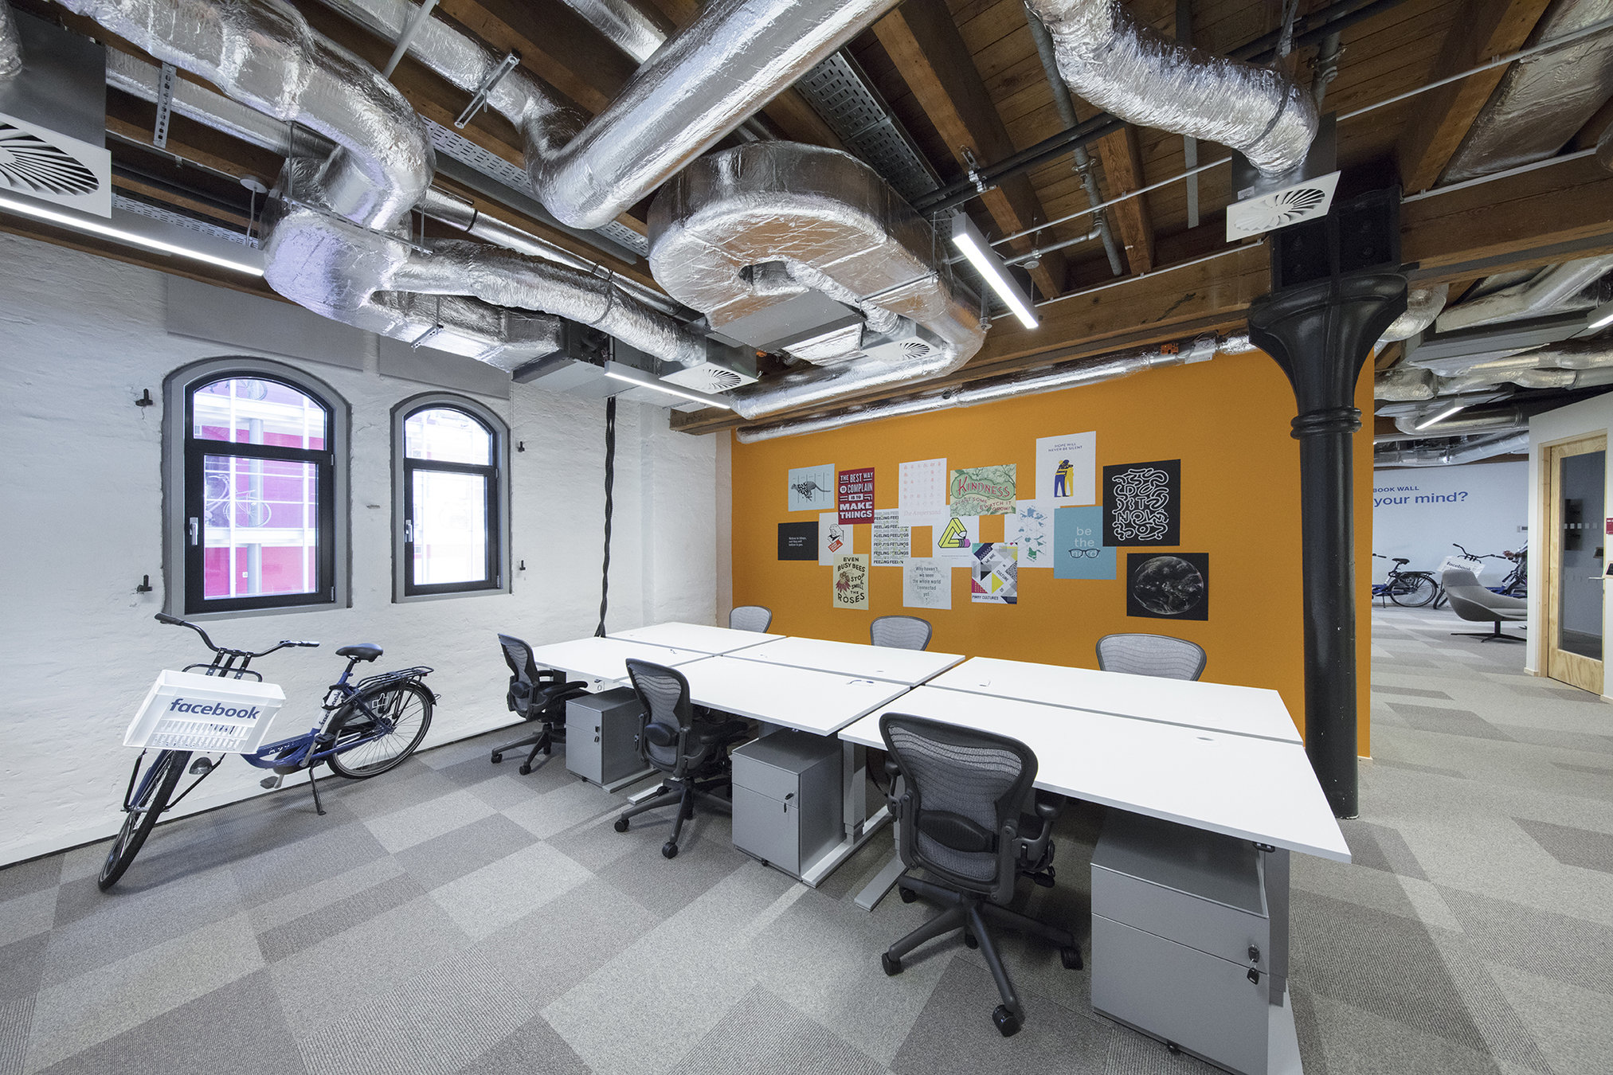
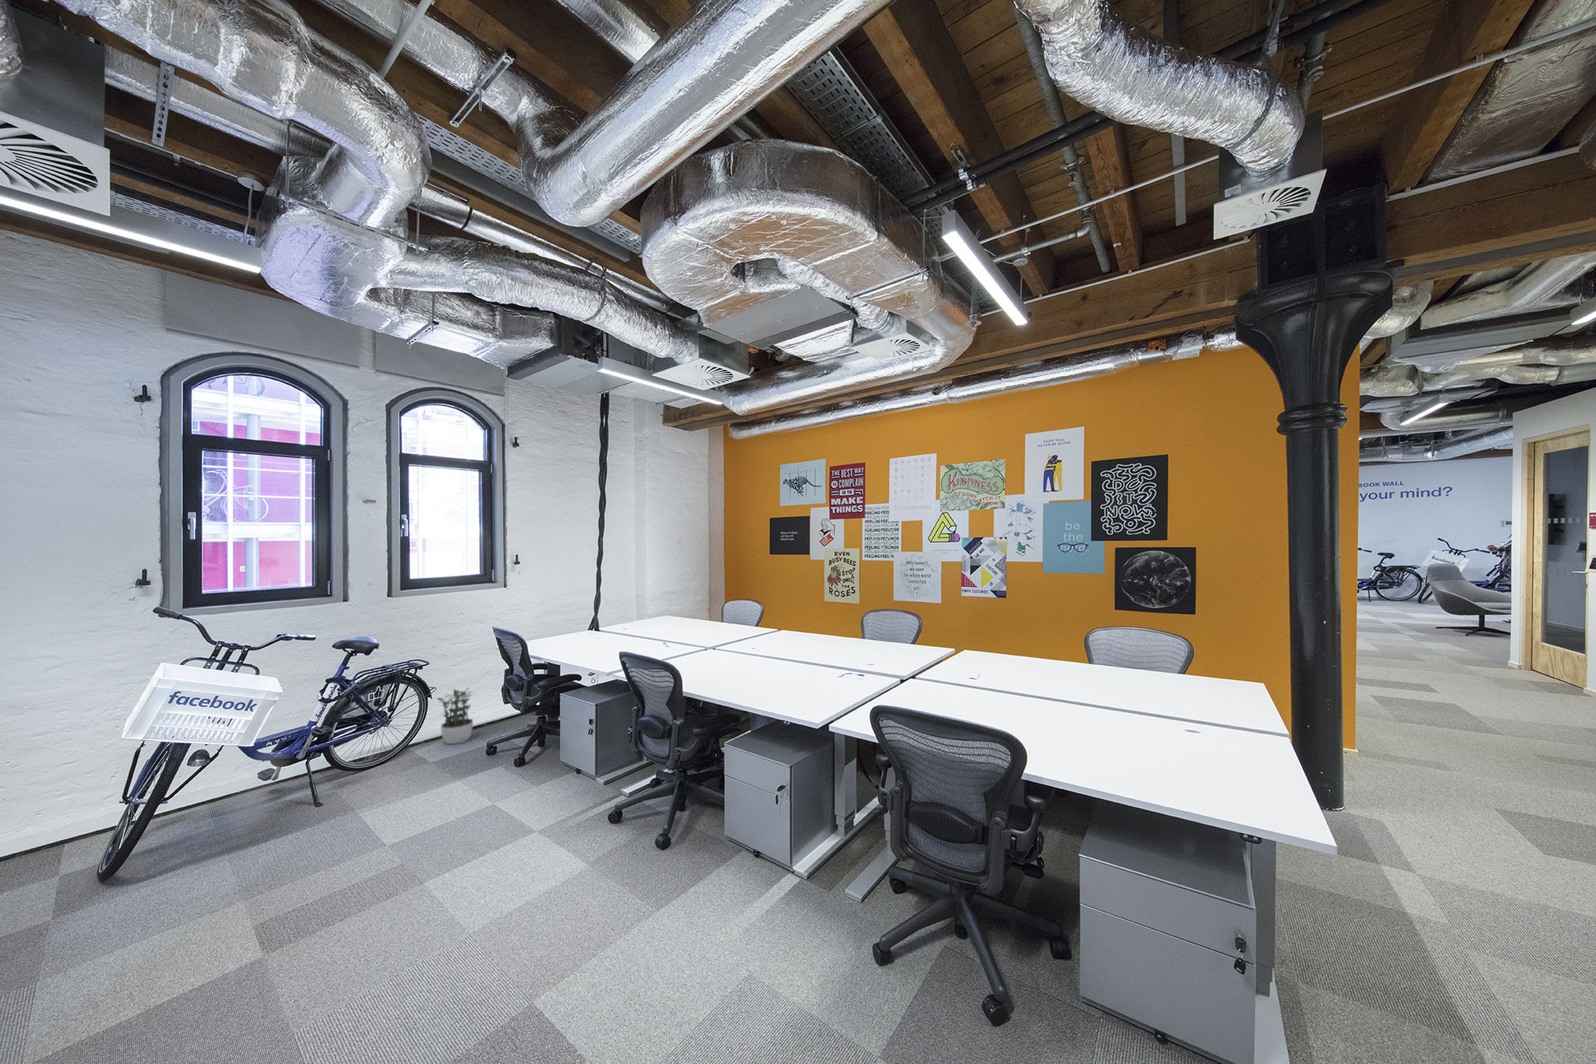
+ potted plant [437,686,474,745]
